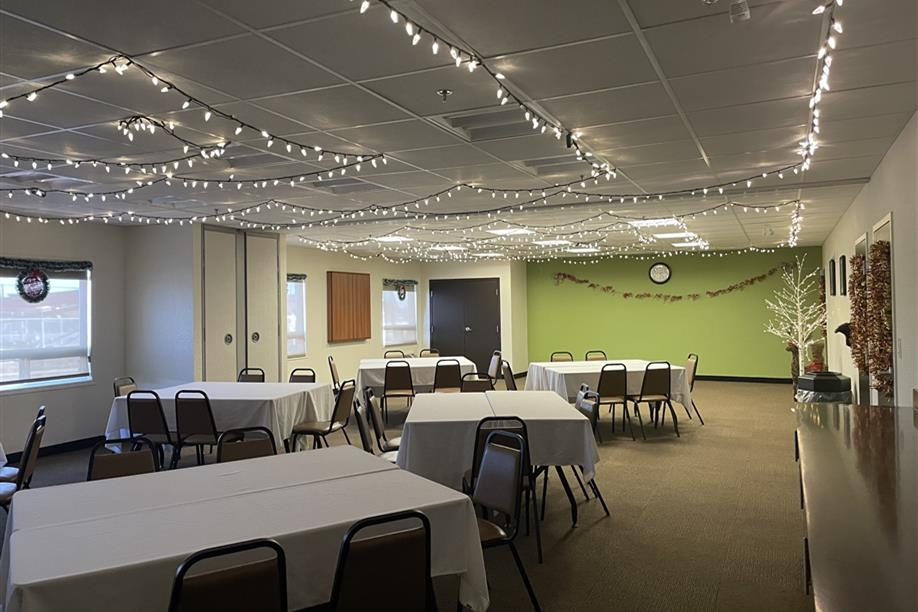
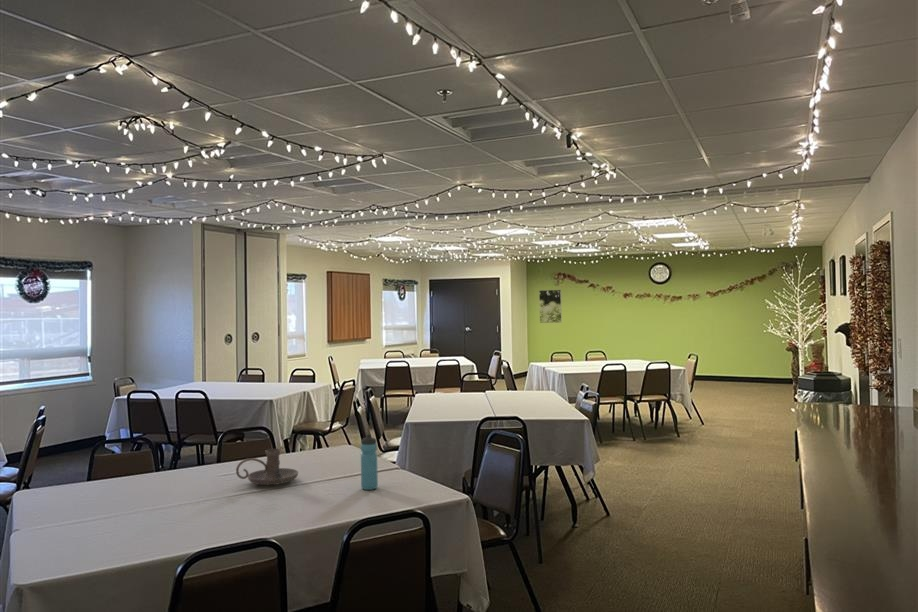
+ candle holder [235,448,299,486]
+ water bottle [360,433,379,491]
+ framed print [538,289,563,324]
